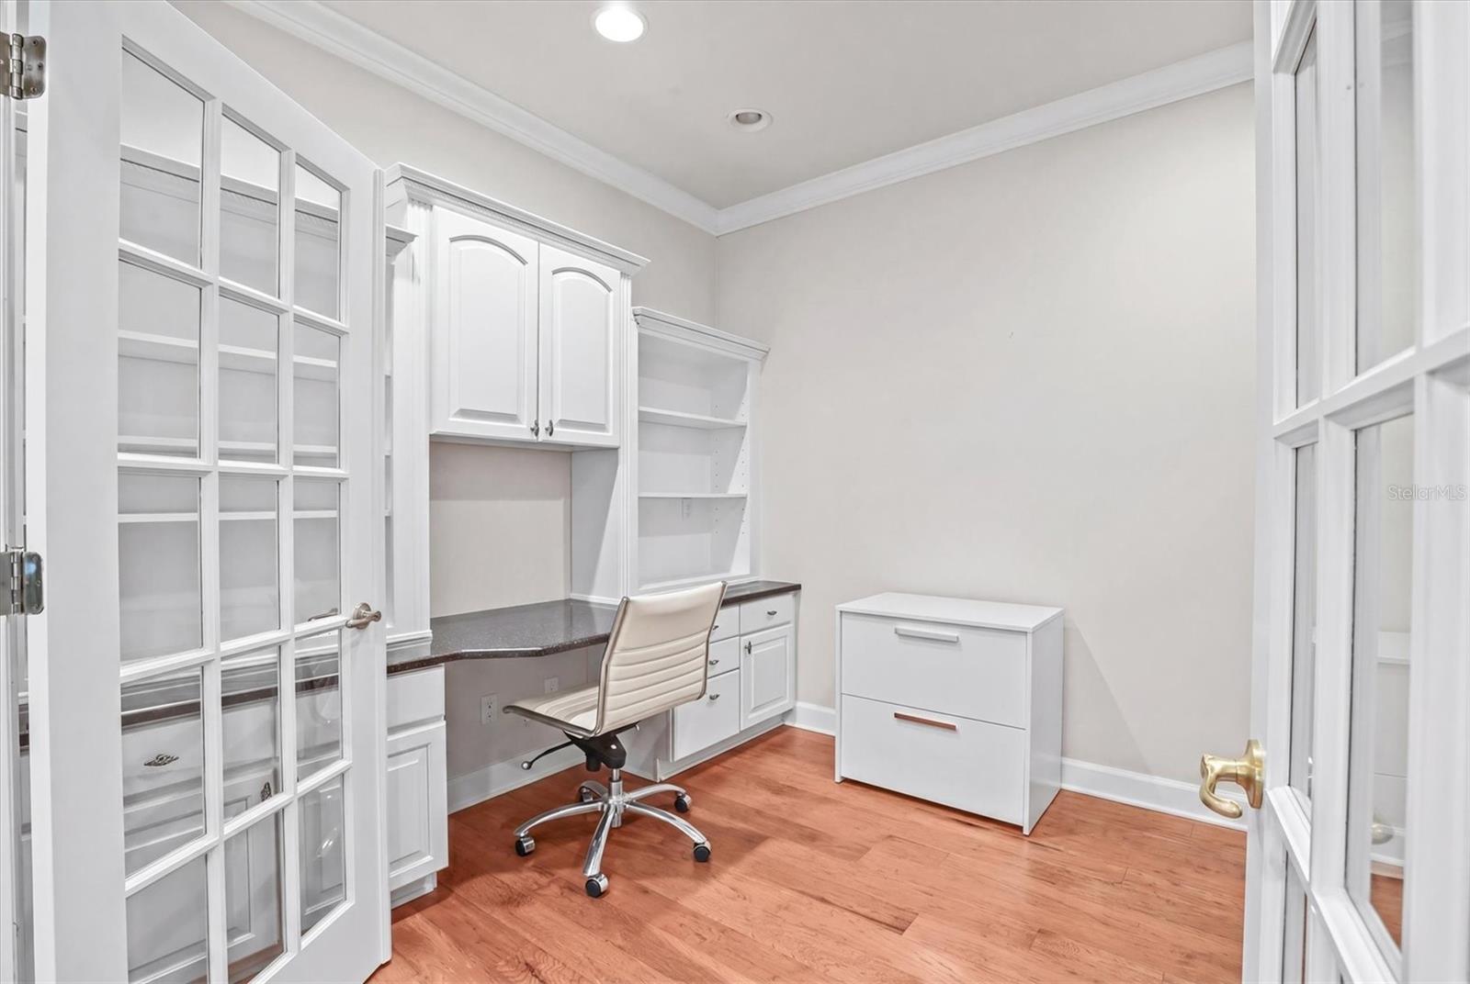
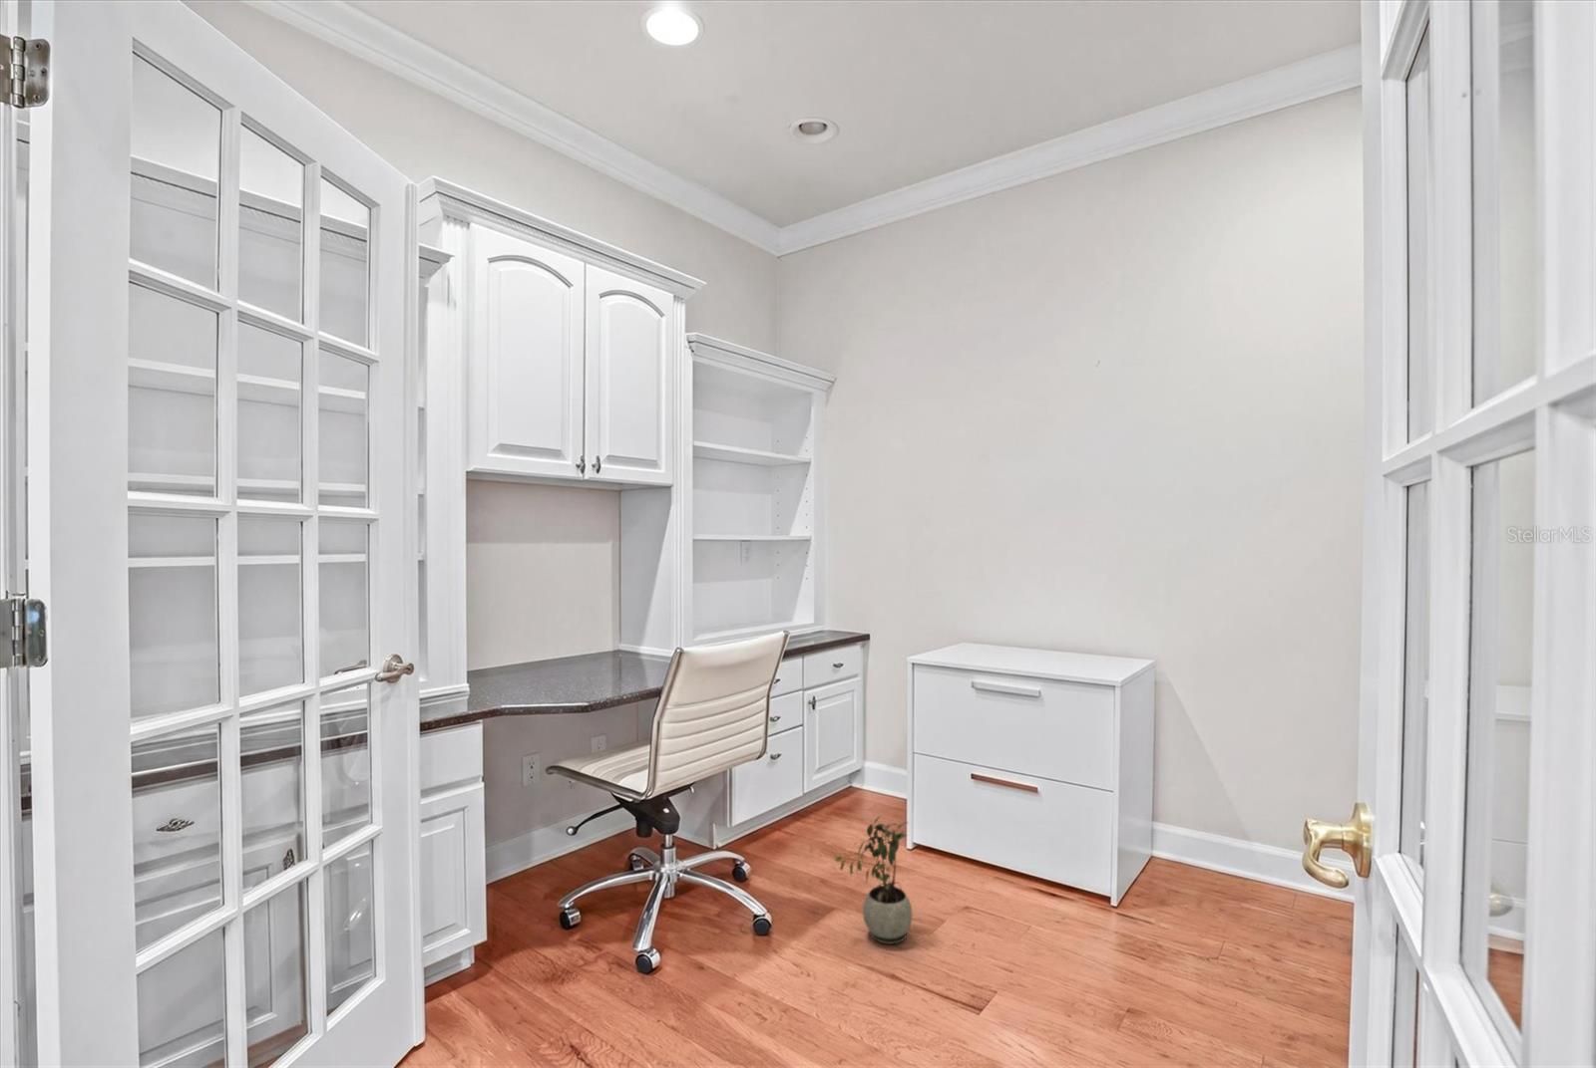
+ potted plant [834,815,914,945]
